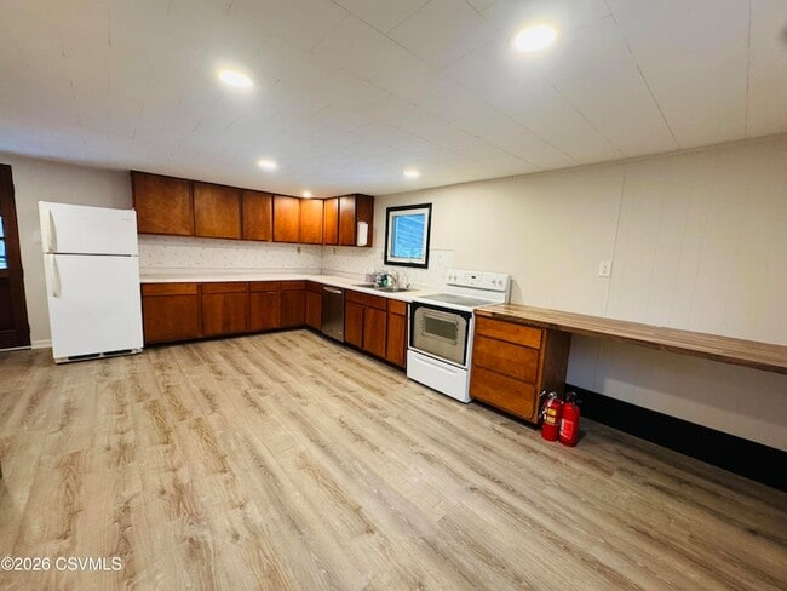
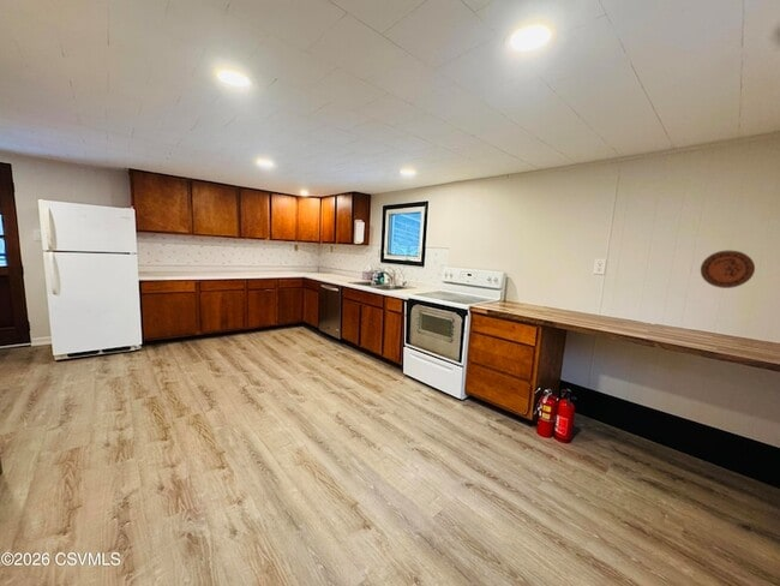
+ decorative plate [700,250,756,289]
